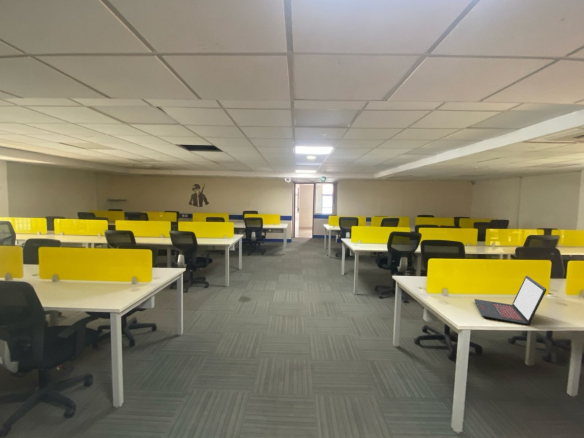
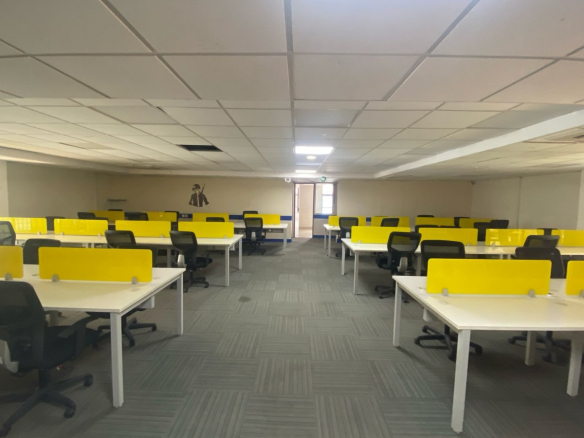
- laptop [473,275,547,326]
